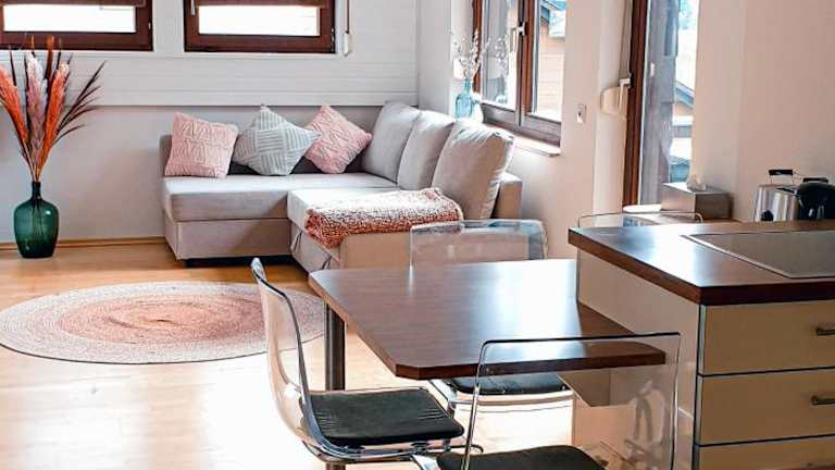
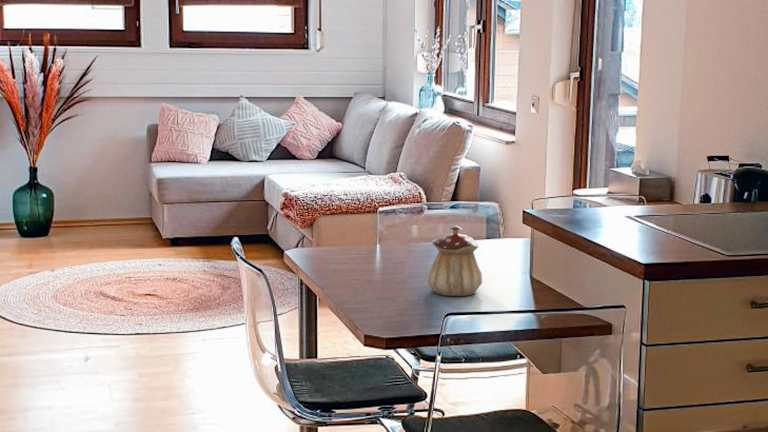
+ teapot [426,224,483,297]
